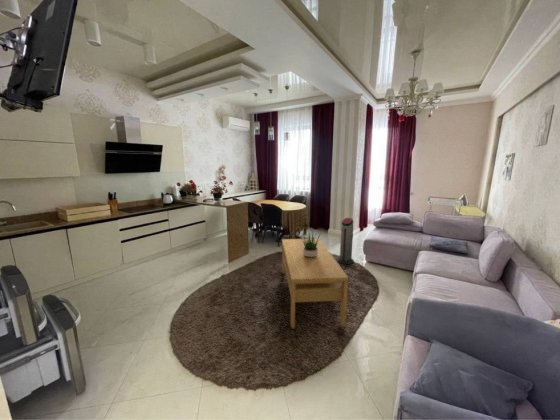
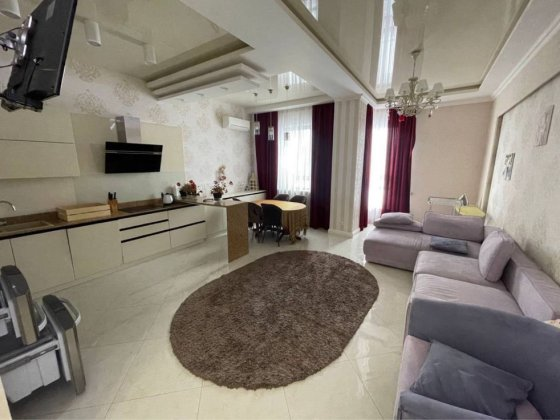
- coffee table [281,238,350,329]
- air purifier [336,217,355,265]
- potted plant [299,232,322,257]
